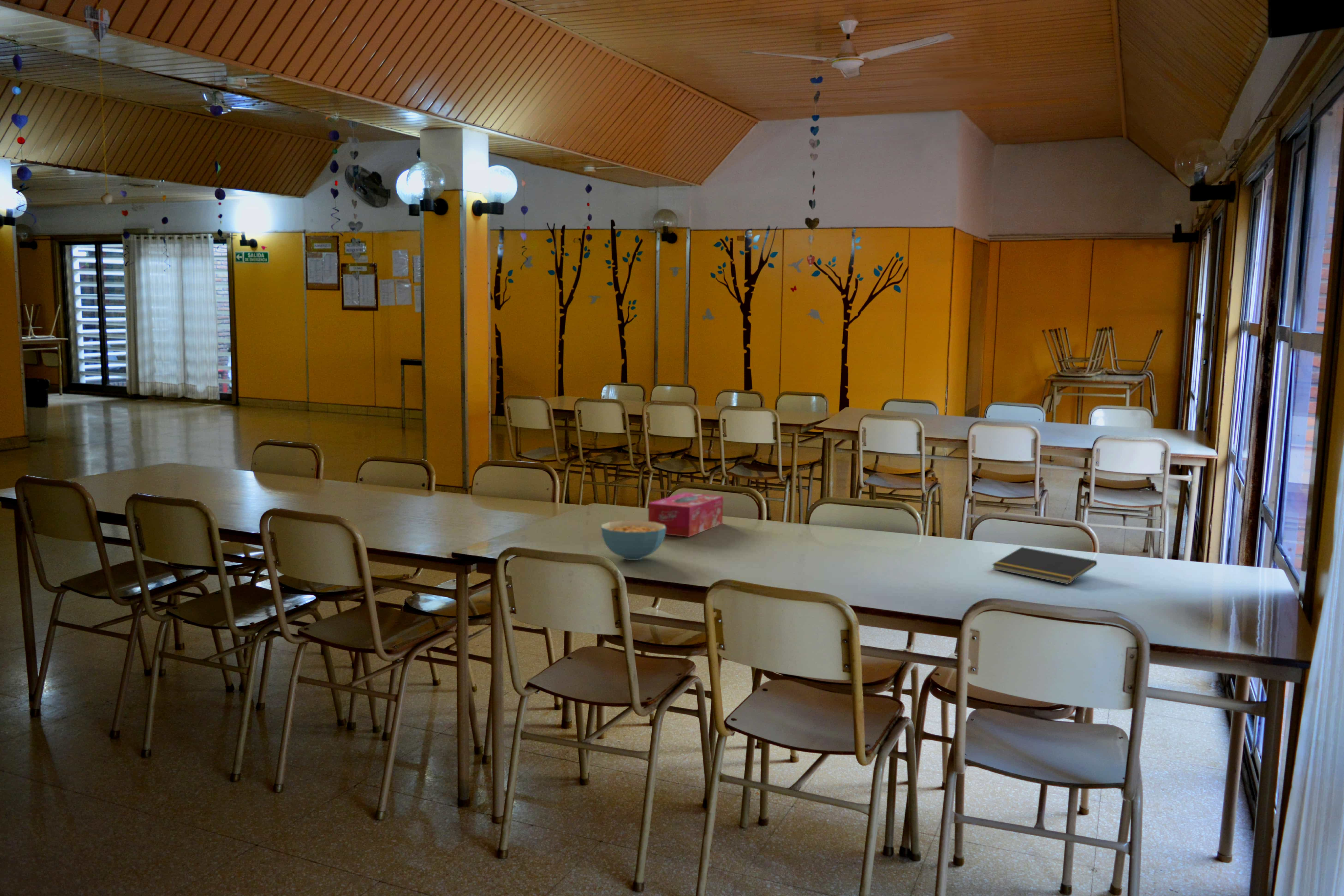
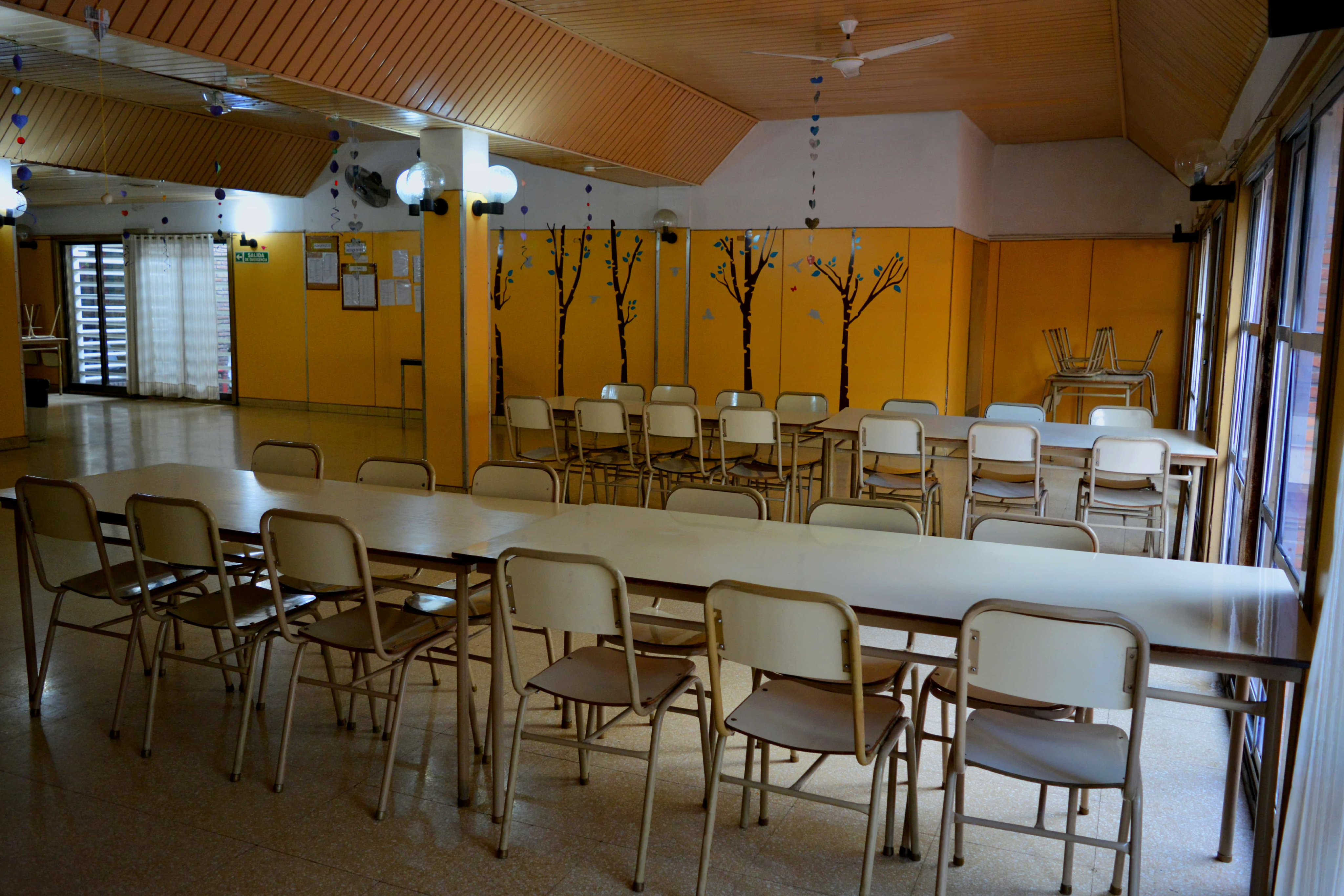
- cereal bowl [600,520,666,560]
- tissue box [648,492,724,537]
- notepad [992,547,1097,585]
